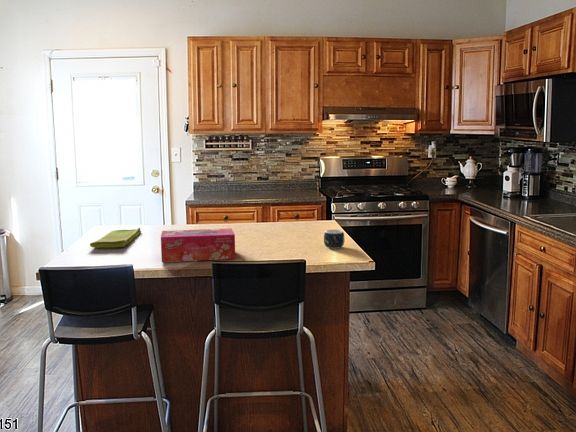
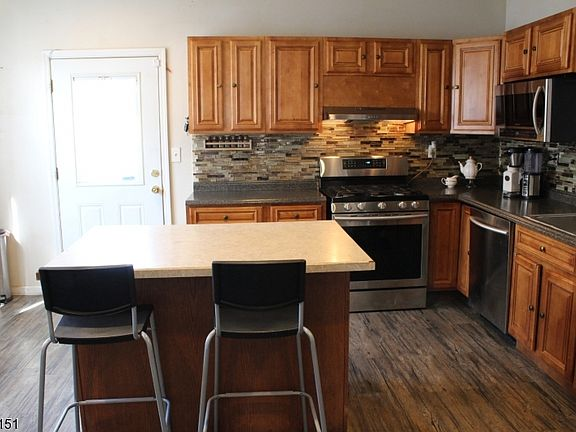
- dish towel [89,227,142,249]
- mug [323,228,345,250]
- tissue box [160,227,236,263]
